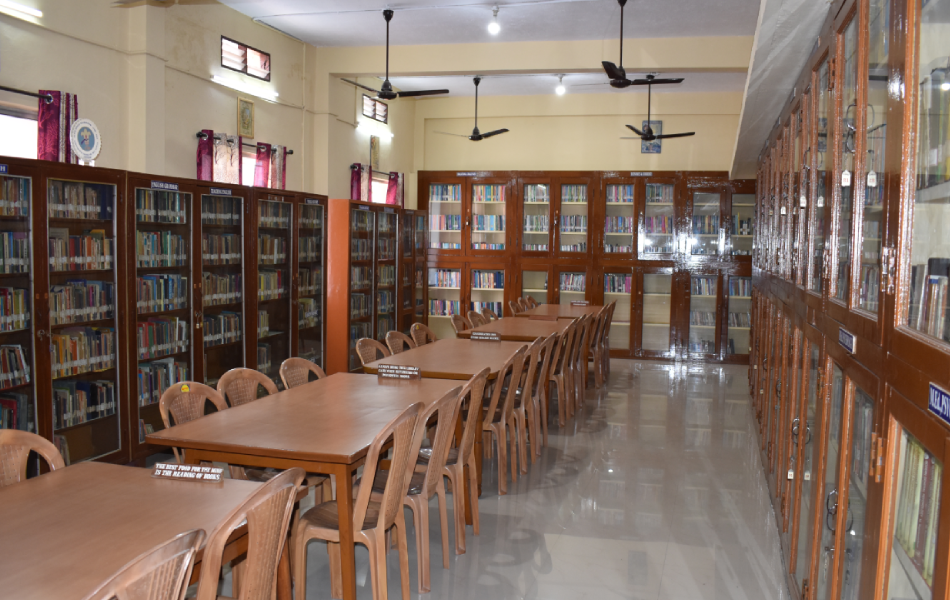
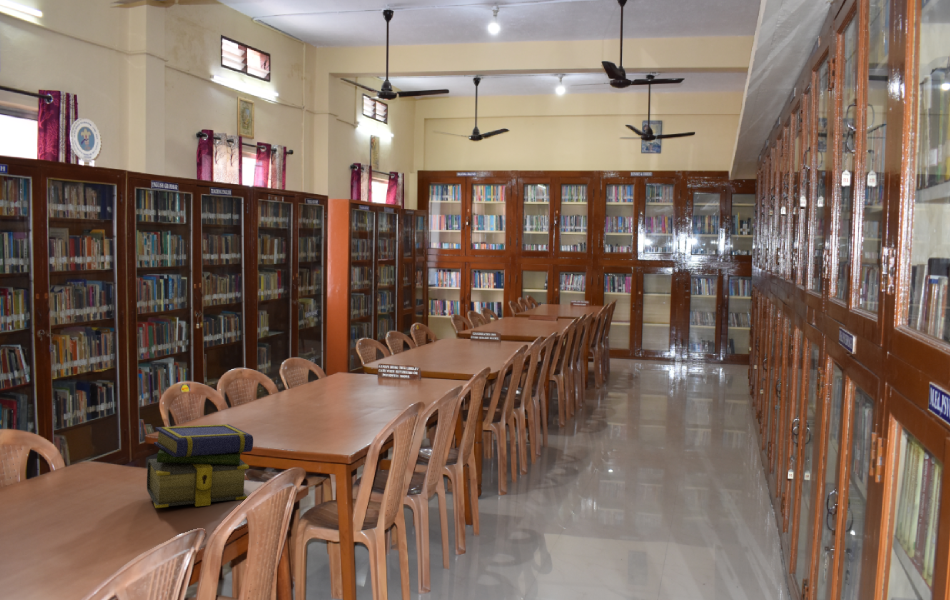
+ stack of books [146,423,254,509]
